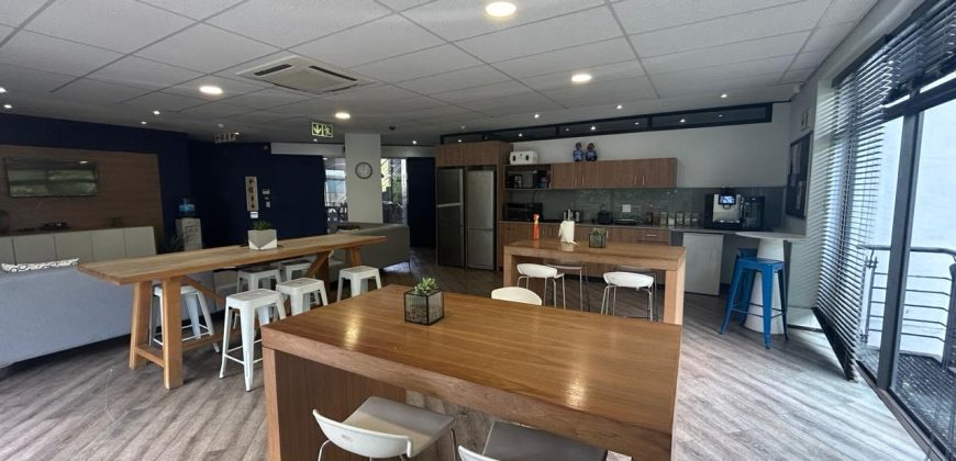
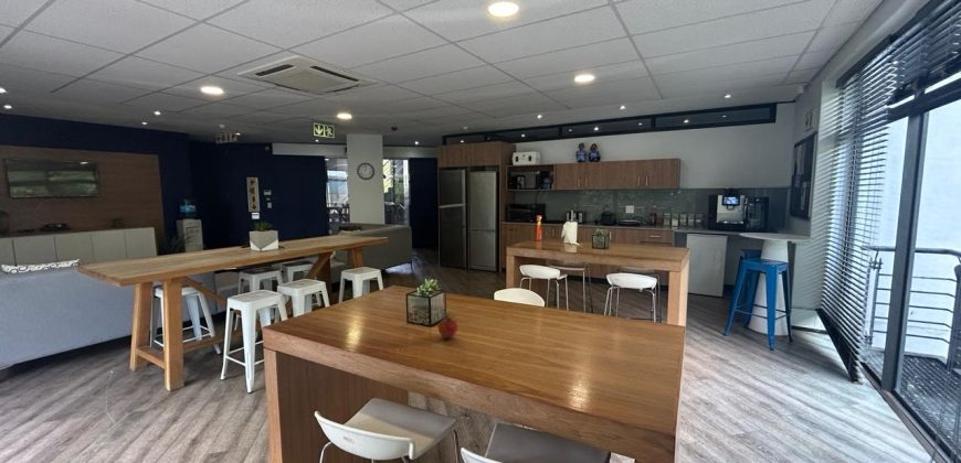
+ fruit [437,311,458,341]
